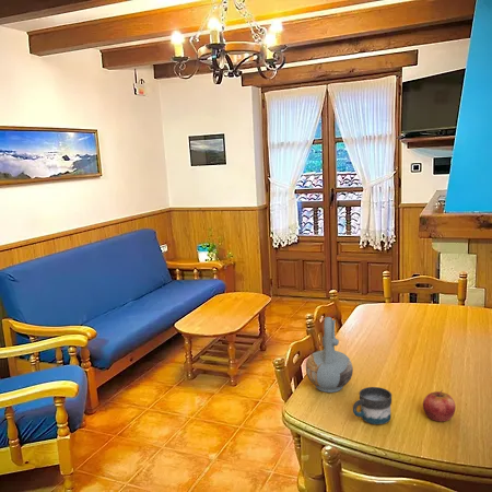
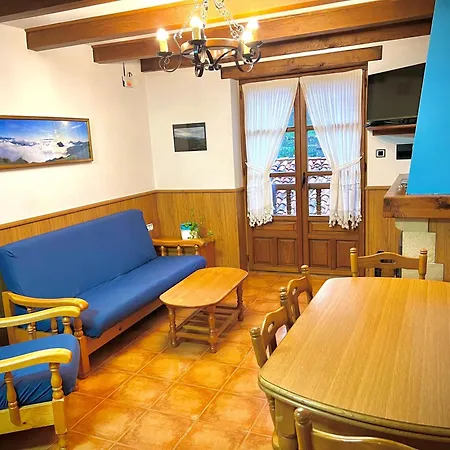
- apple [422,389,457,422]
- mug [352,386,393,425]
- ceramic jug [305,316,354,394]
